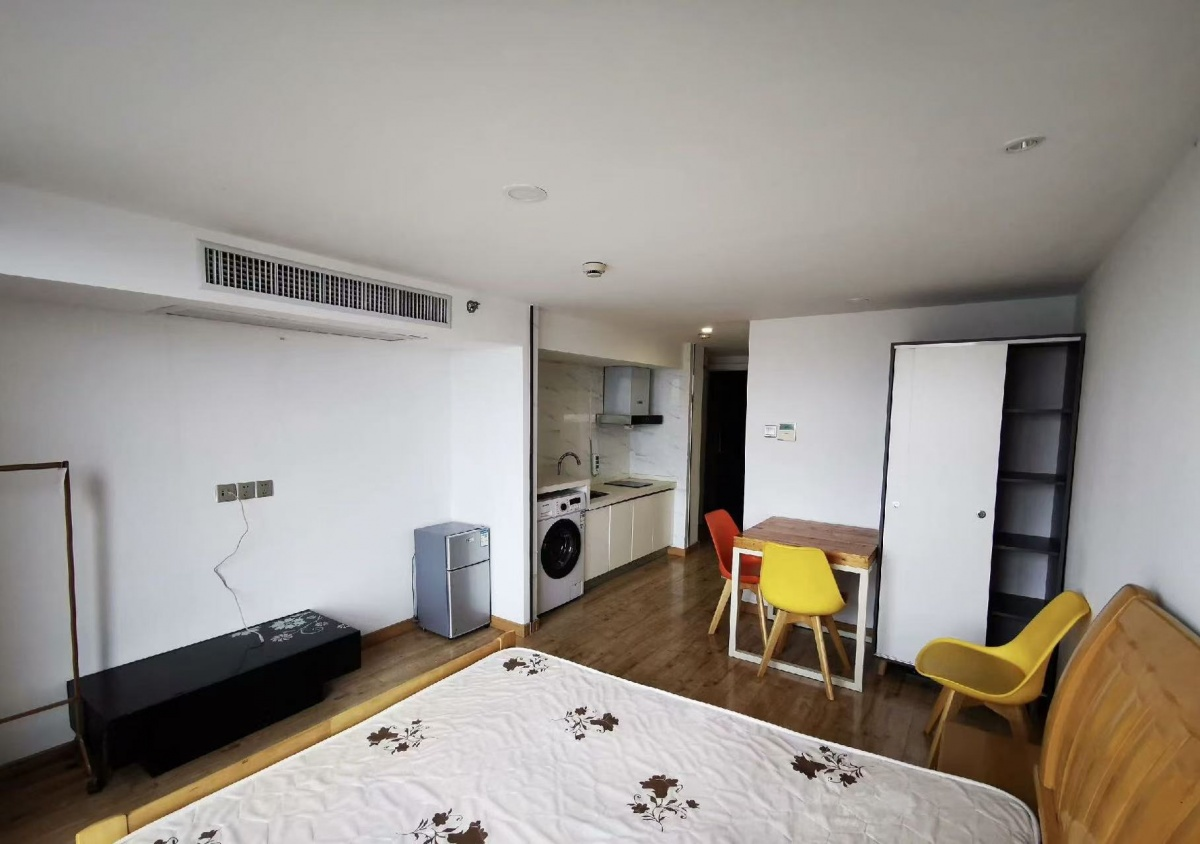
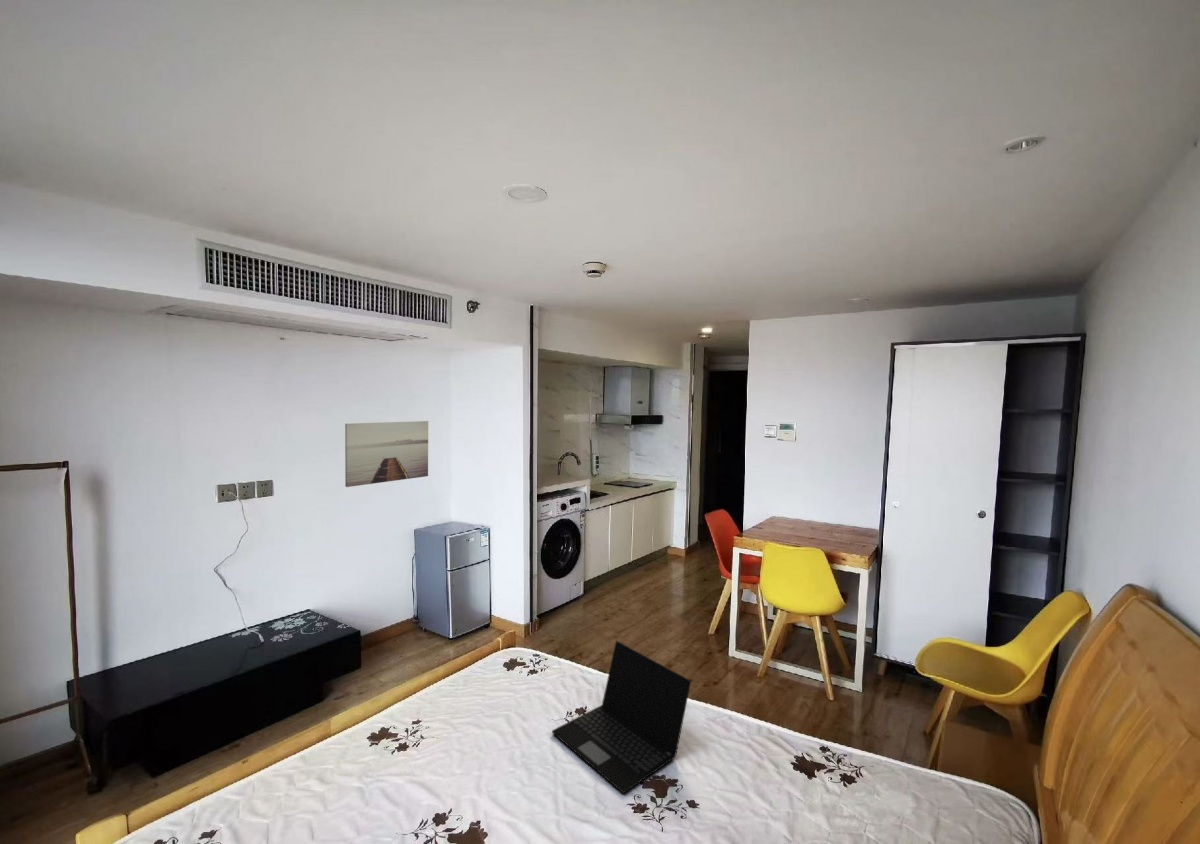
+ laptop [551,640,692,795]
+ wall art [344,420,429,488]
